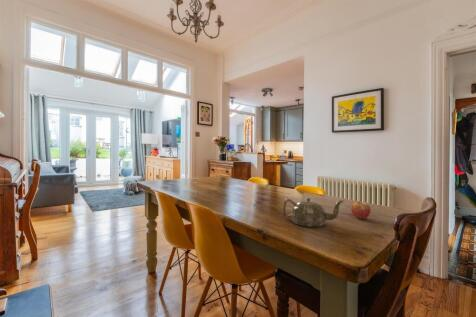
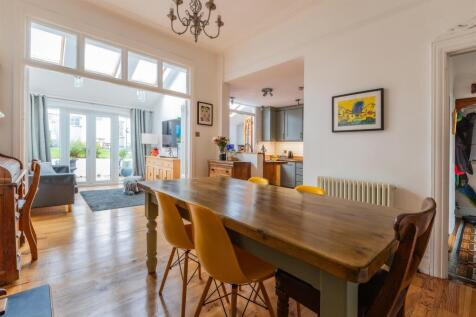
- teapot [282,197,344,228]
- fruit [350,201,371,220]
